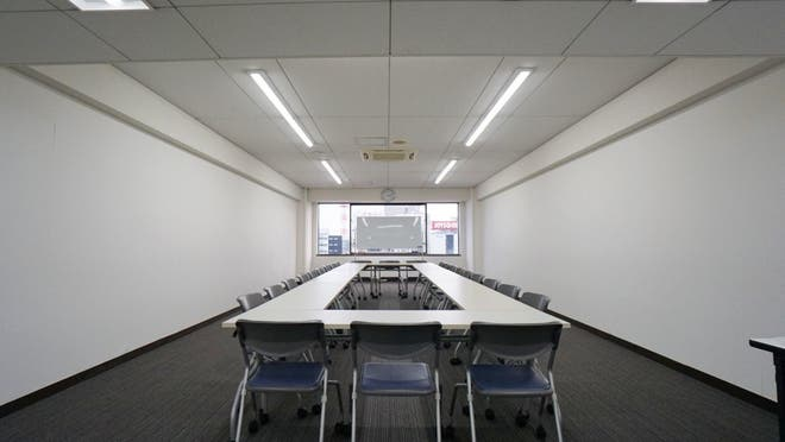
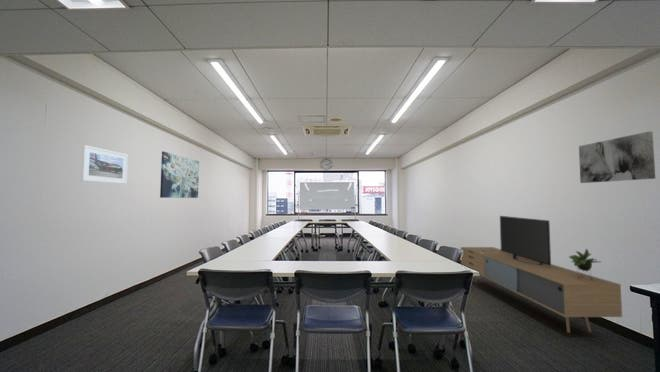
+ wall art [578,131,656,184]
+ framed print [80,144,129,185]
+ media console [460,215,623,334]
+ wall art [159,150,200,199]
